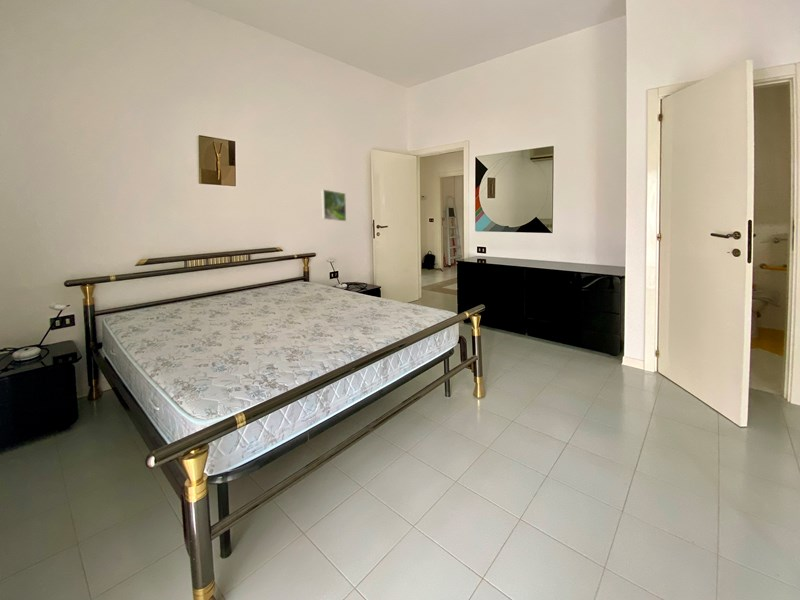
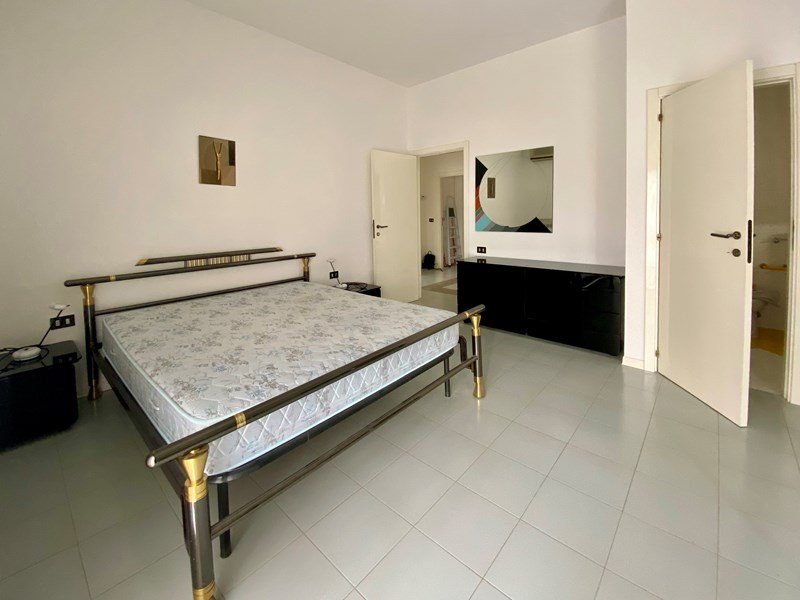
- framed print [320,189,347,222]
